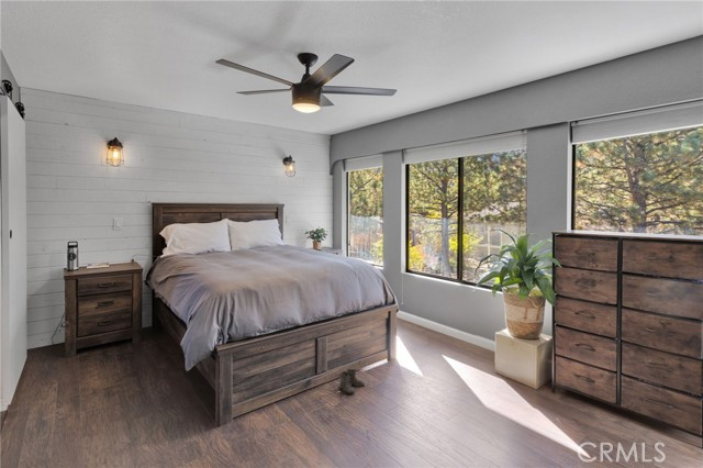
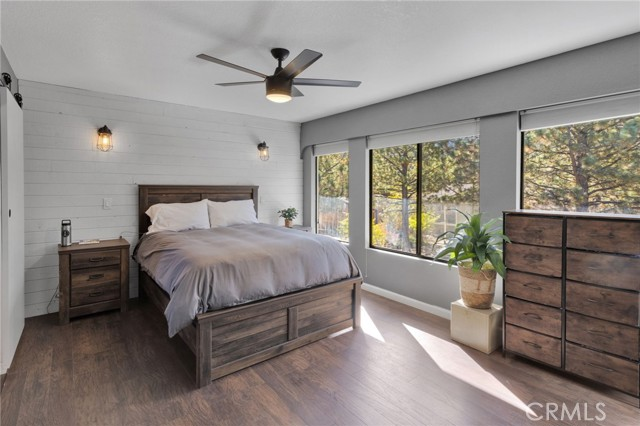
- boots [338,368,366,395]
